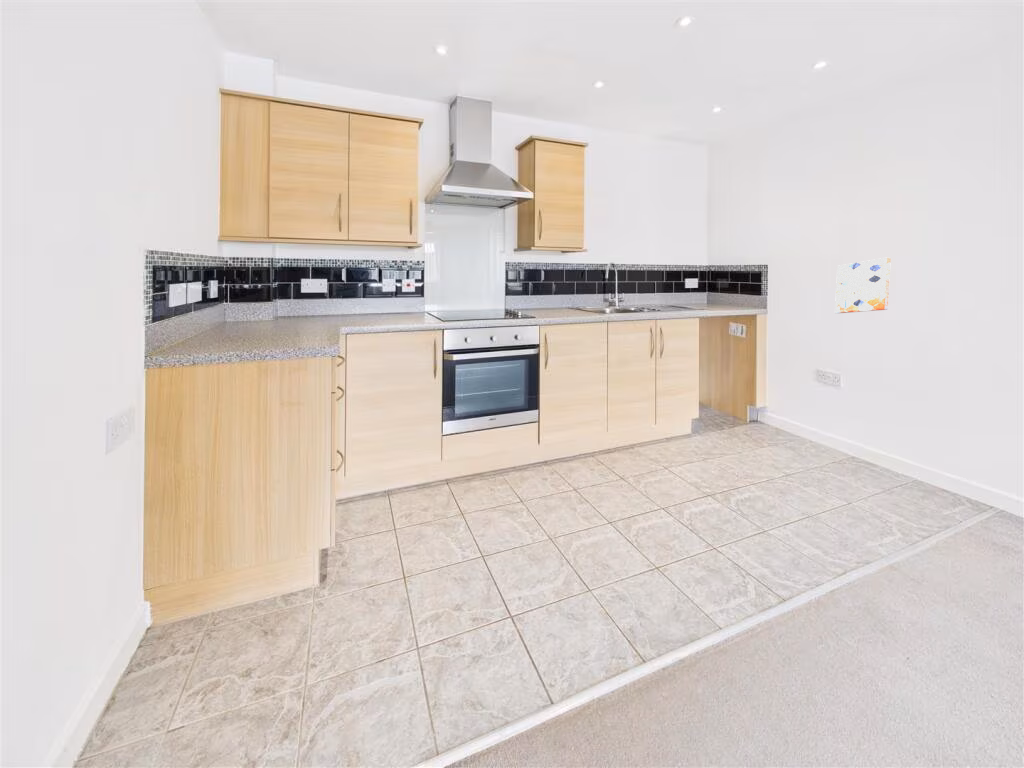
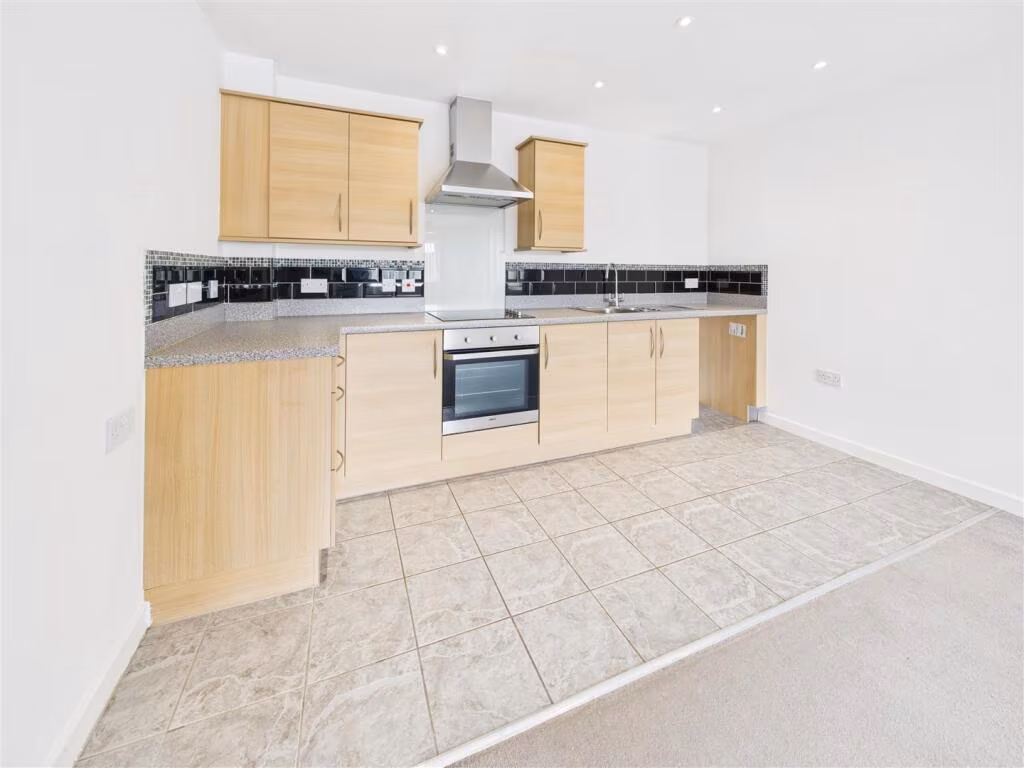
- wall art [834,257,892,314]
